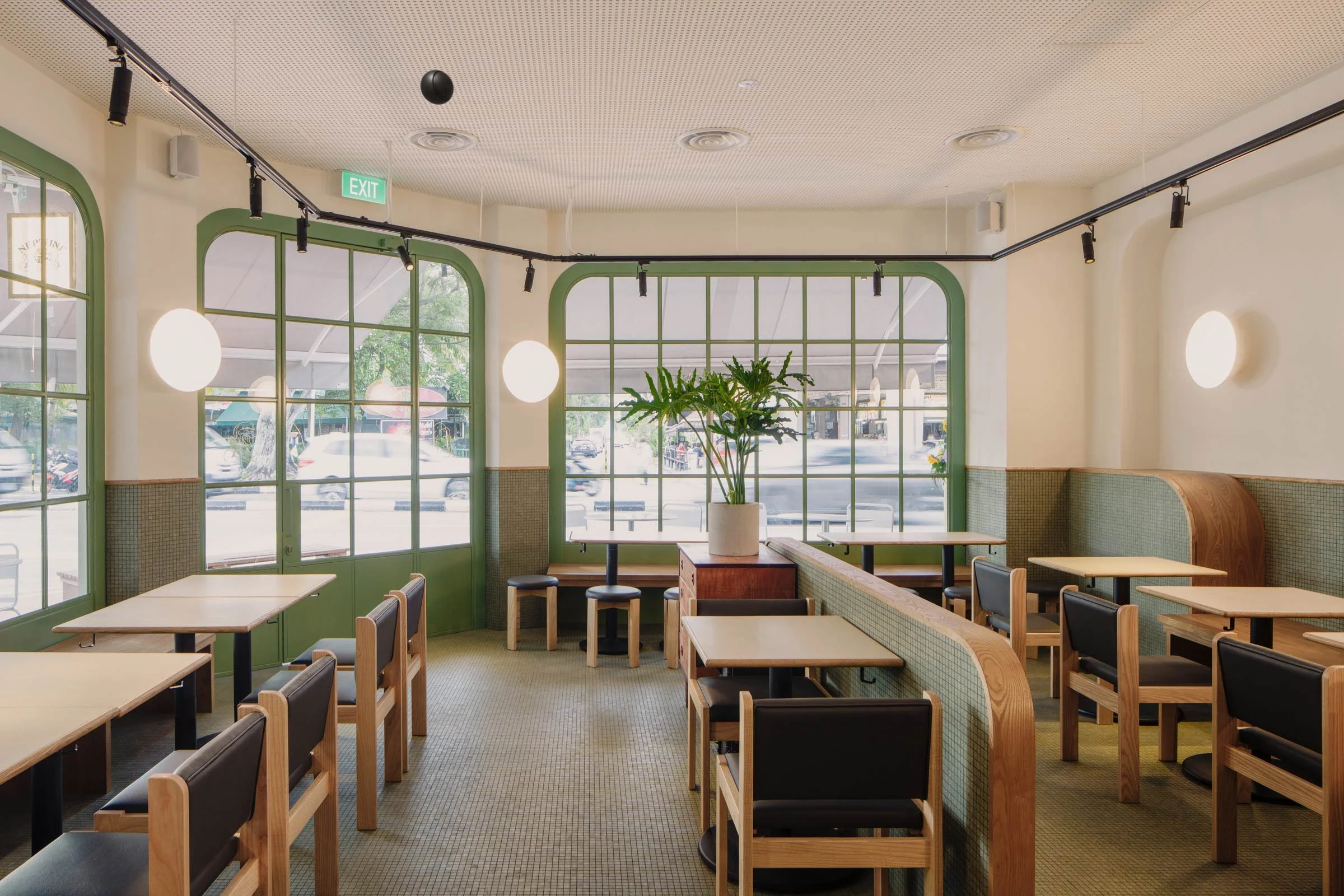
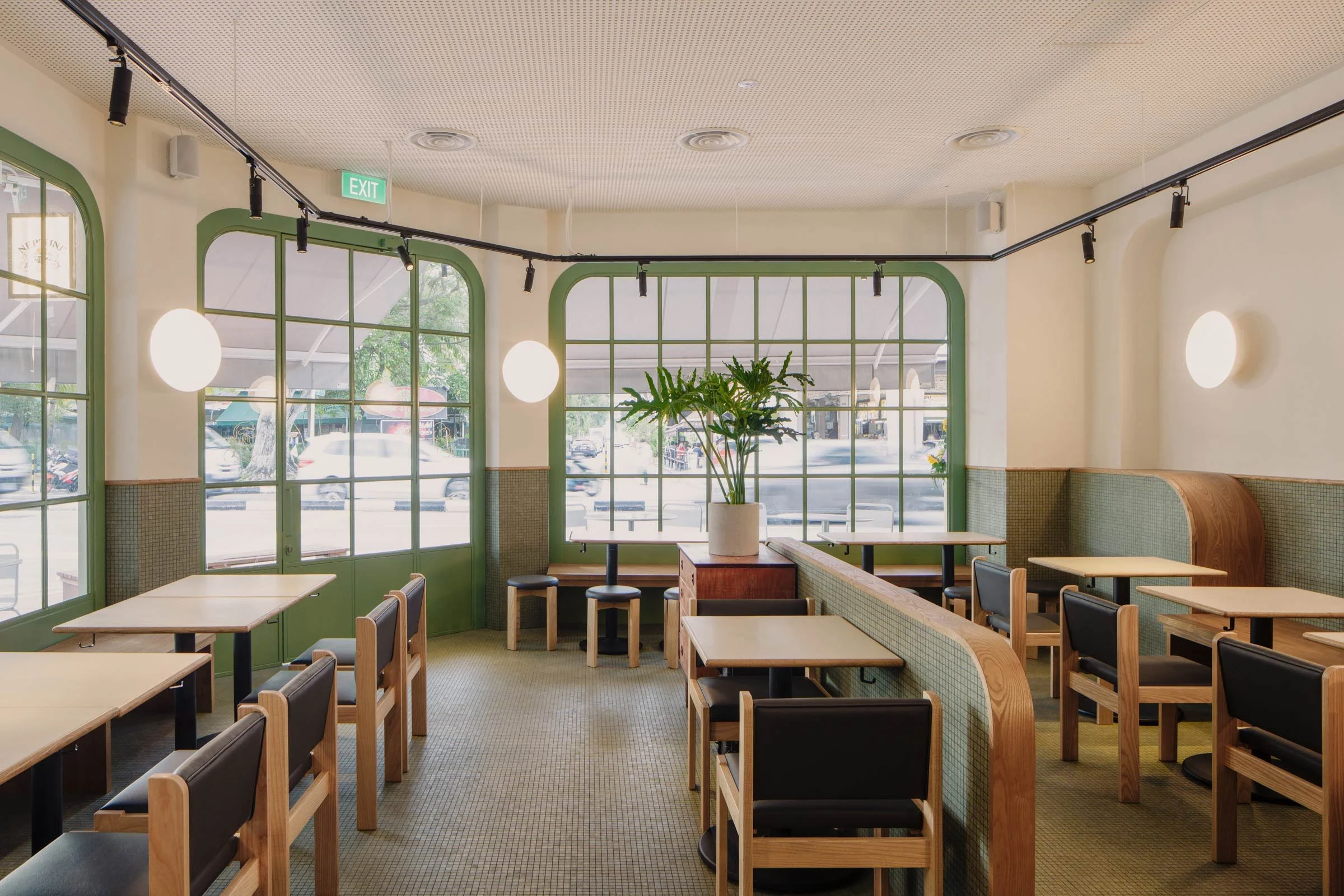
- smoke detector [420,69,454,105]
